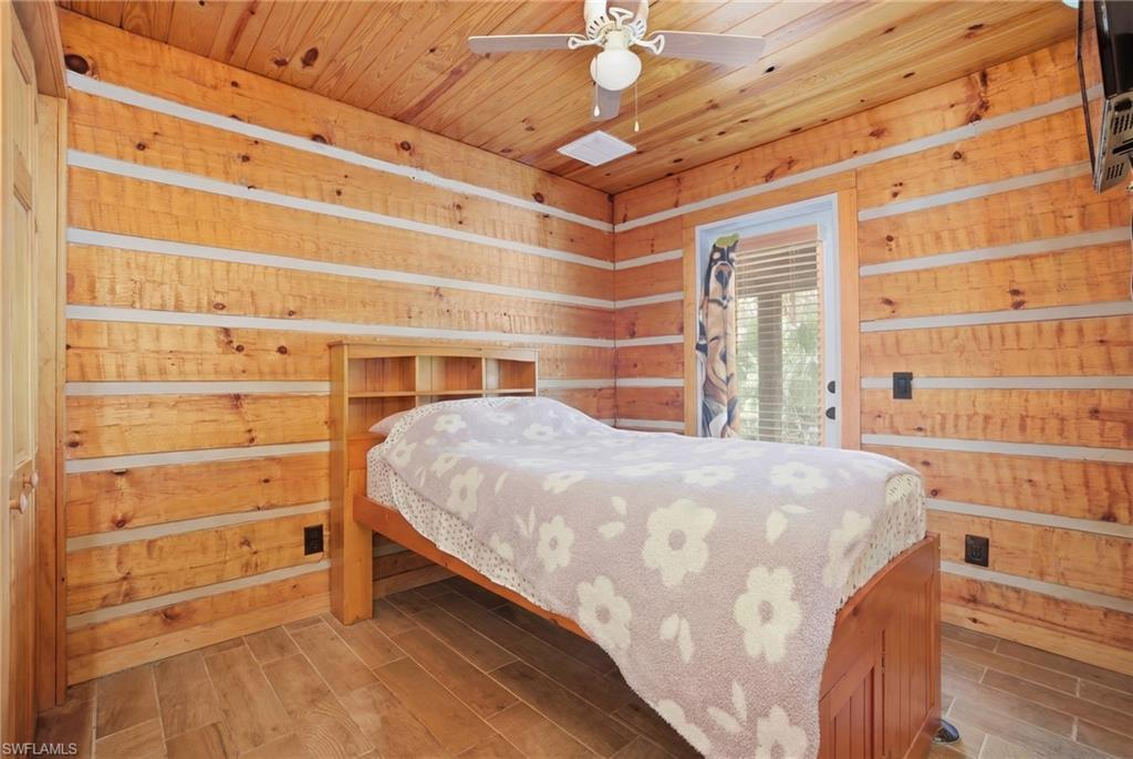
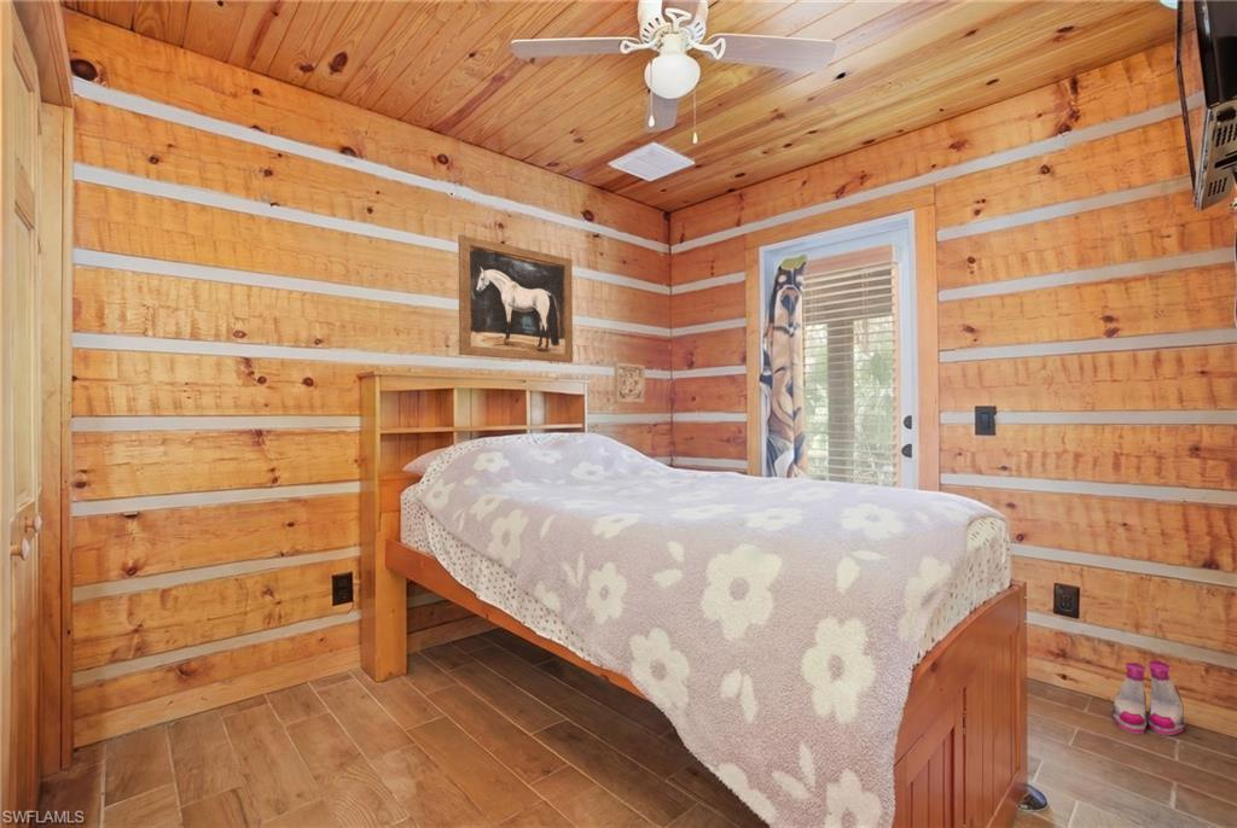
+ wall art [457,233,574,365]
+ wall ornament [612,362,646,404]
+ boots [1110,659,1186,736]
